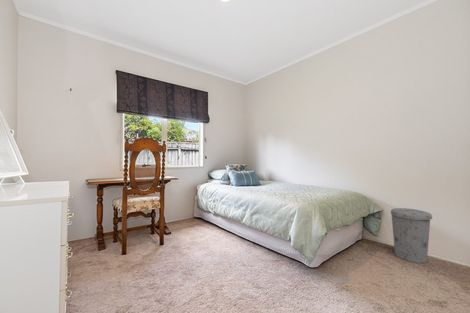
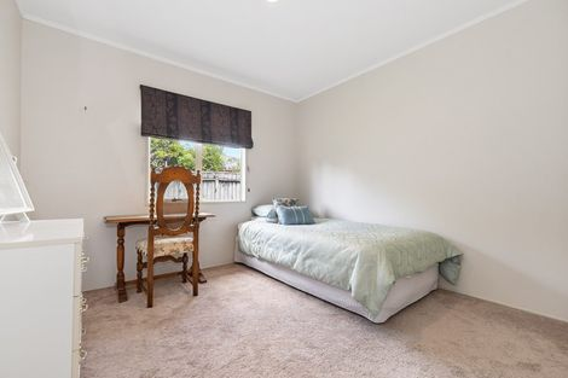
- trash can [390,207,433,264]
